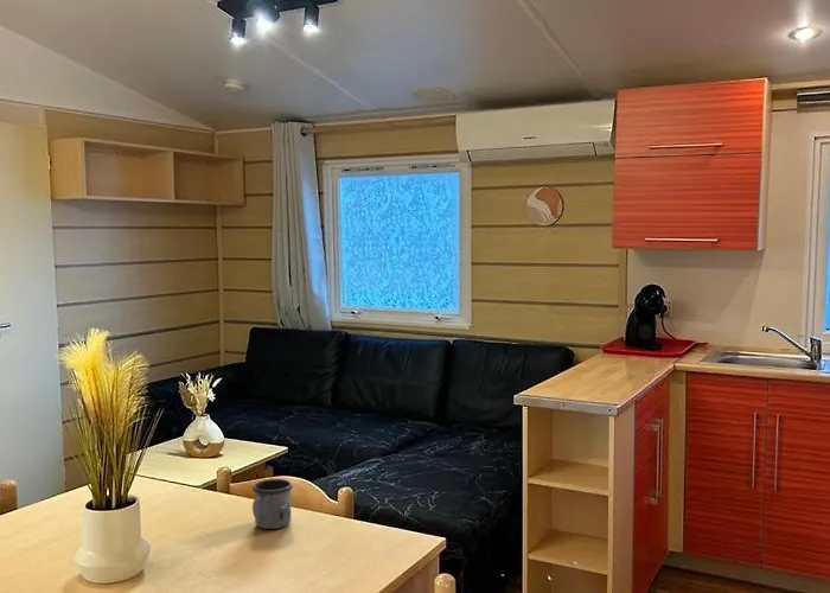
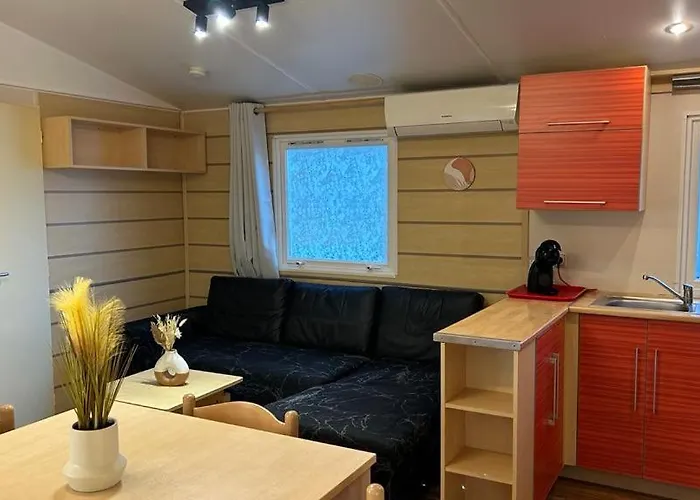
- mug [251,478,294,530]
